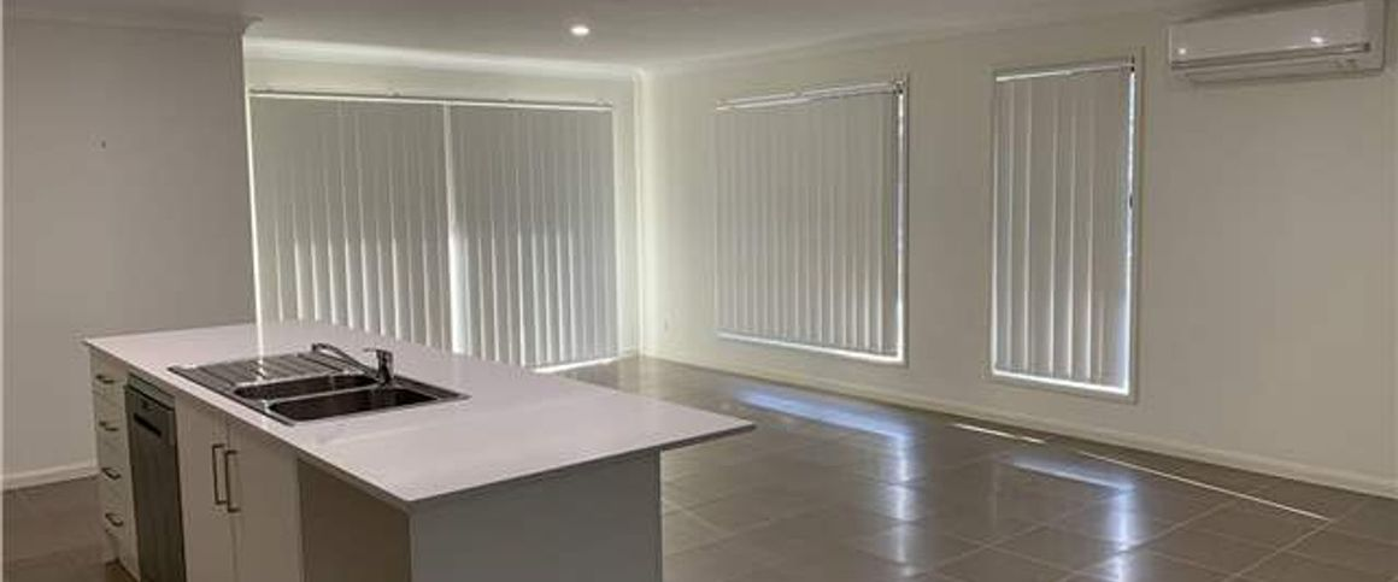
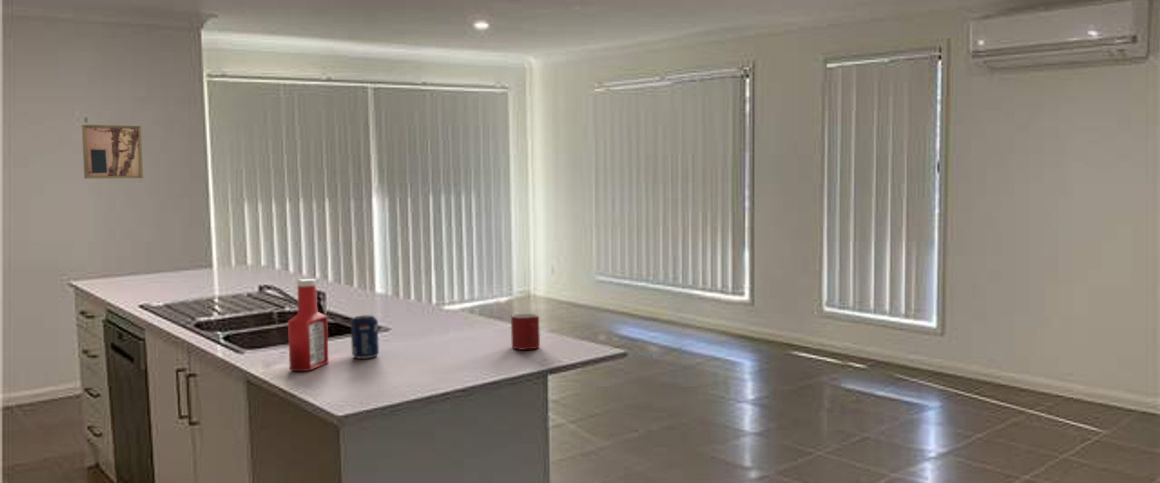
+ soap bottle [287,278,329,372]
+ beverage can [350,315,380,360]
+ mug [510,313,541,351]
+ wall art [81,124,144,180]
